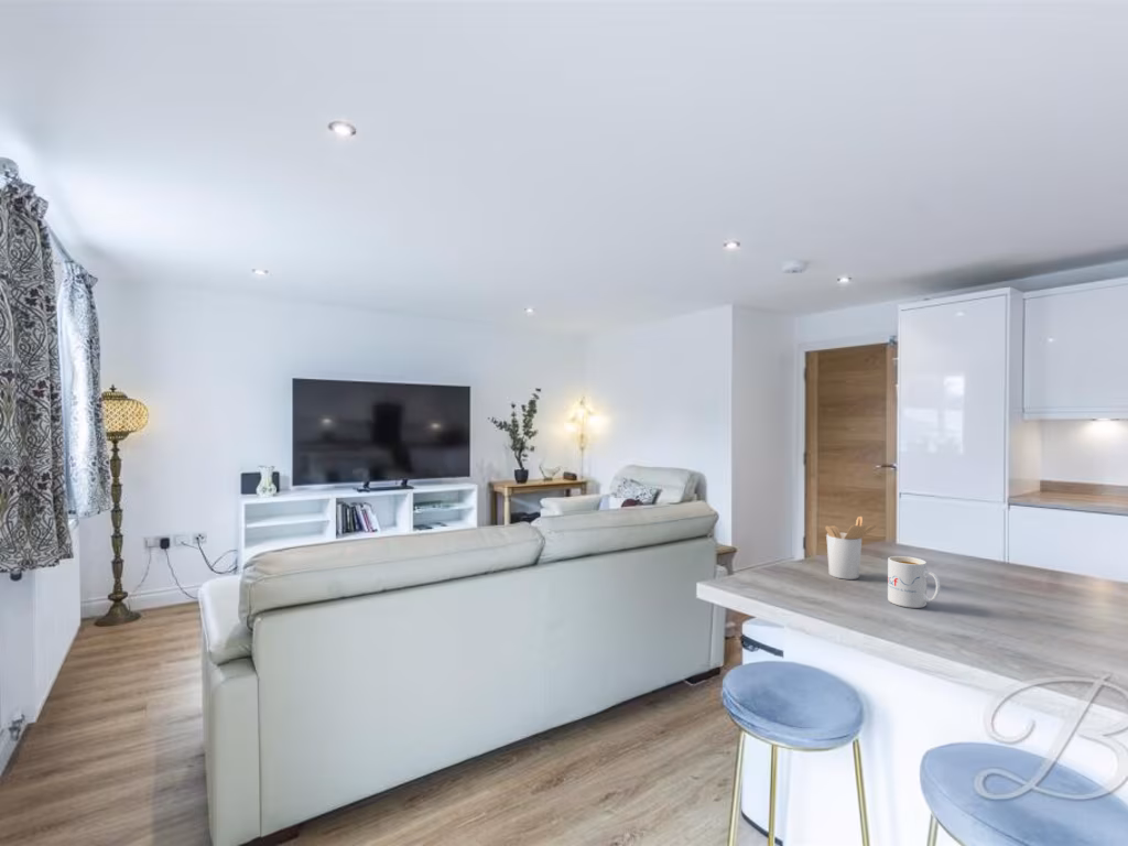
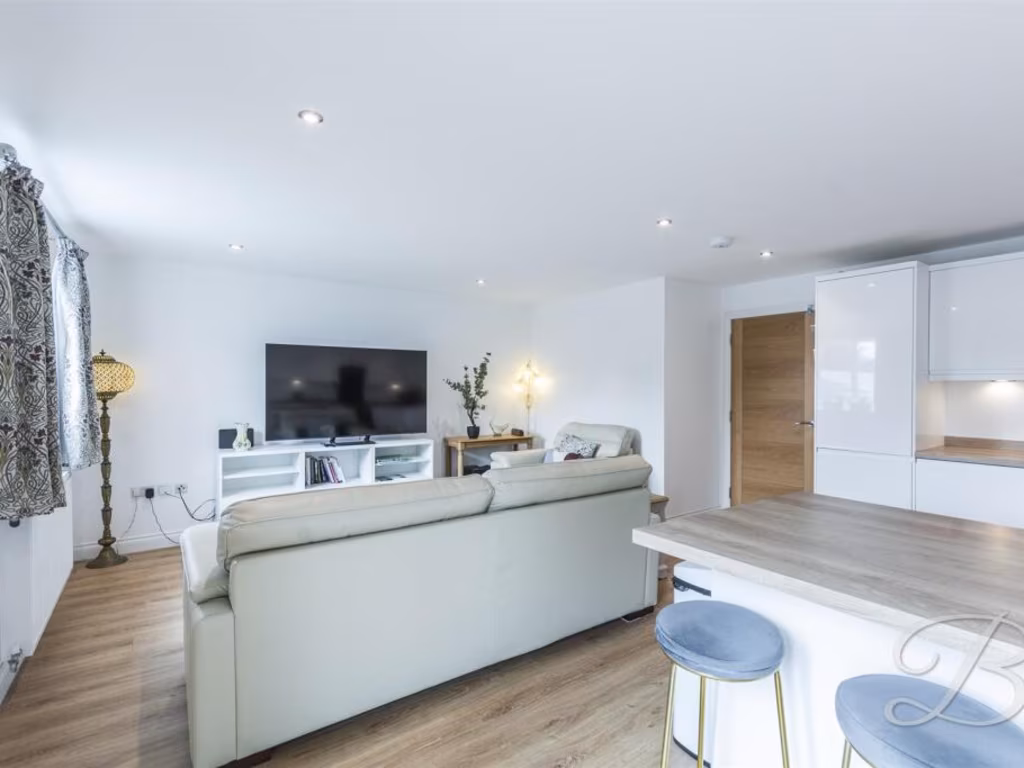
- mug [887,555,941,609]
- utensil holder [824,516,877,581]
